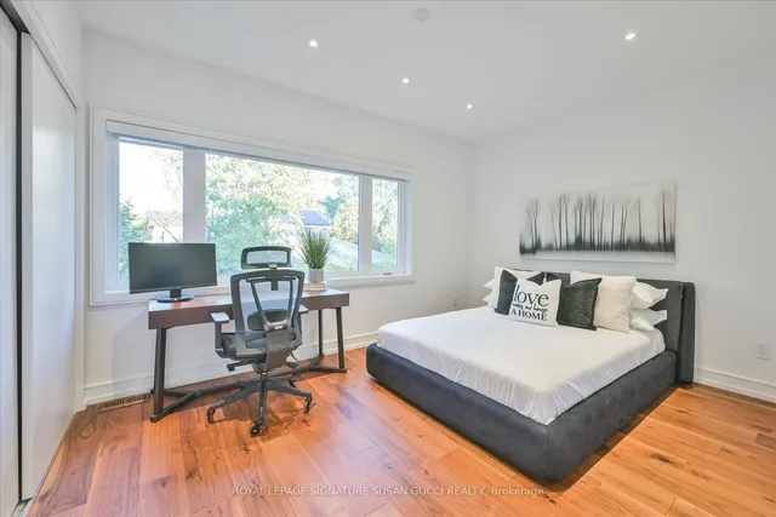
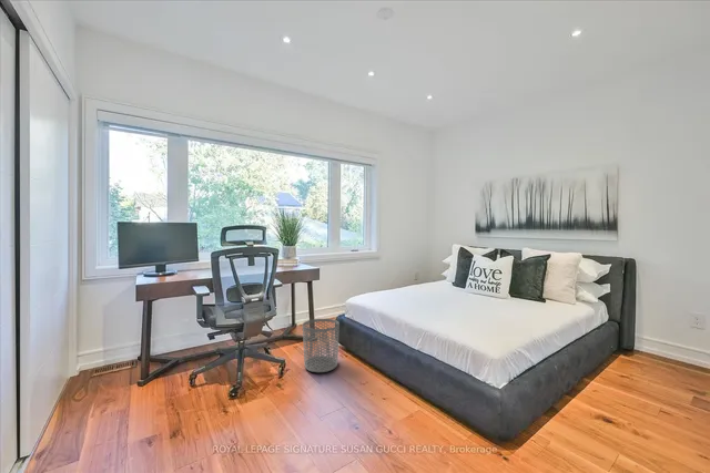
+ waste bin [302,318,341,373]
